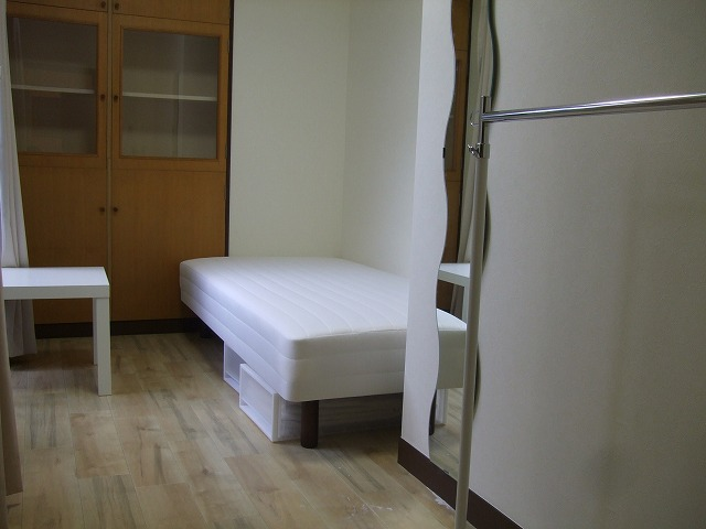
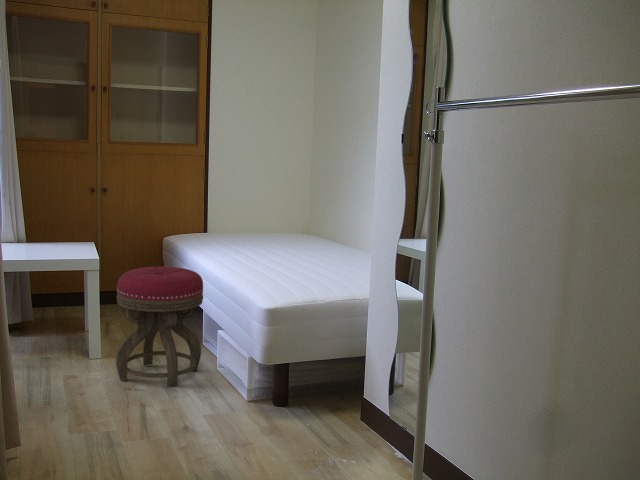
+ stool [115,266,204,388]
